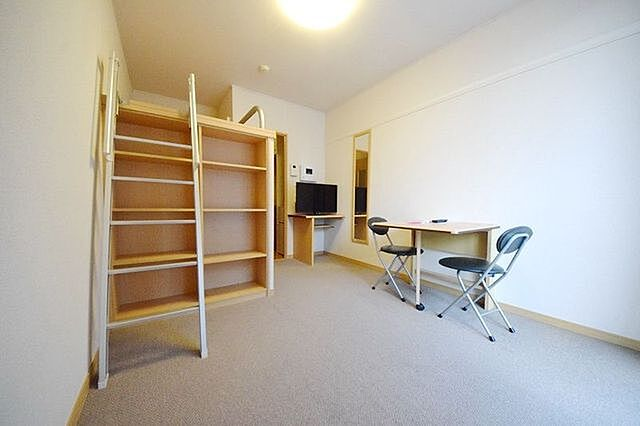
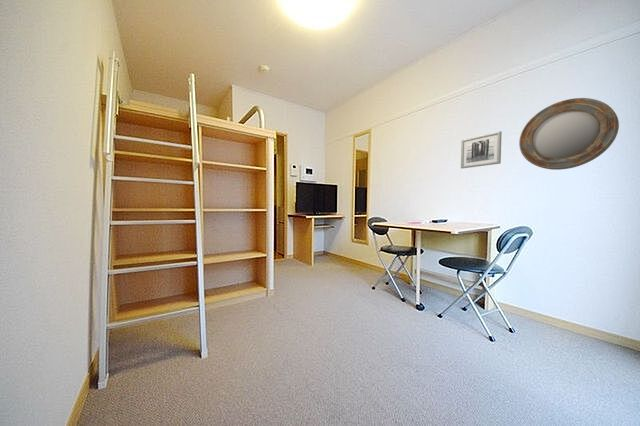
+ home mirror [518,97,620,171]
+ wall art [460,130,503,169]
